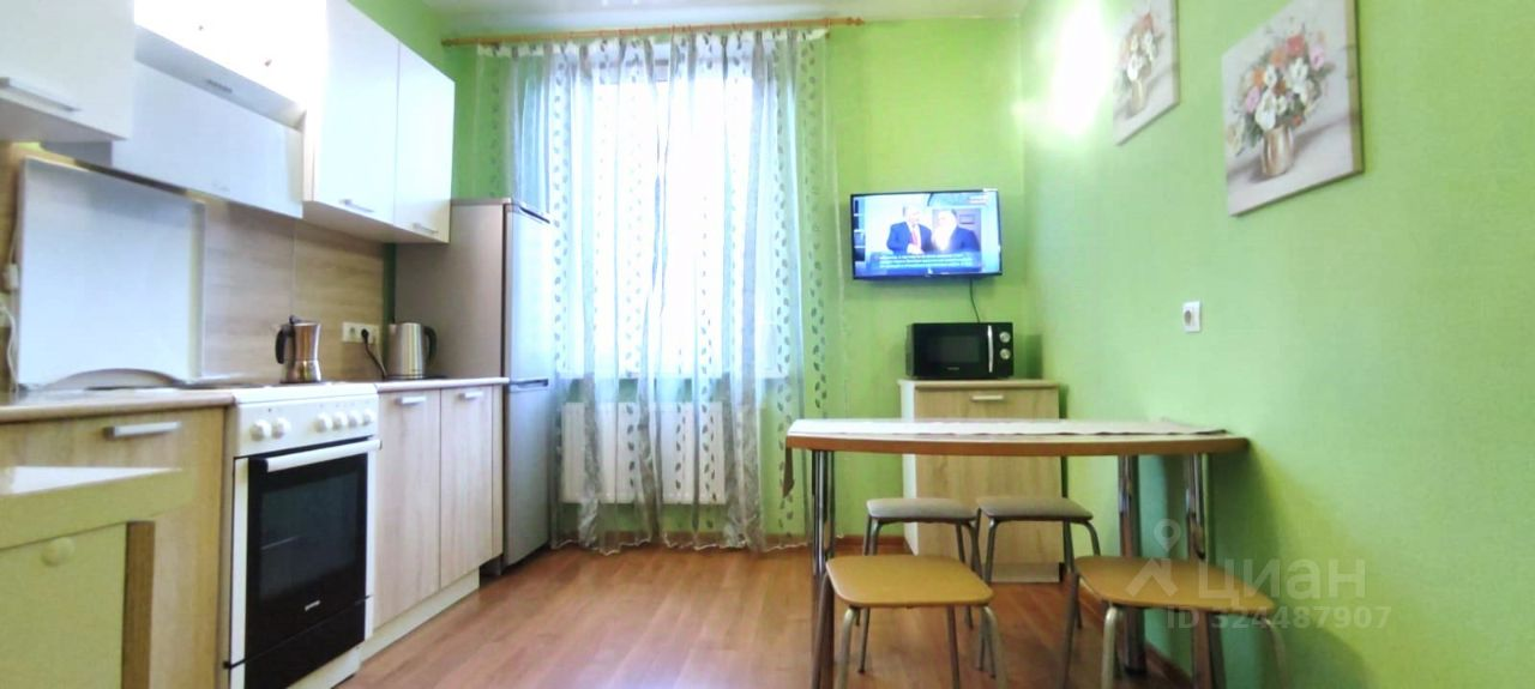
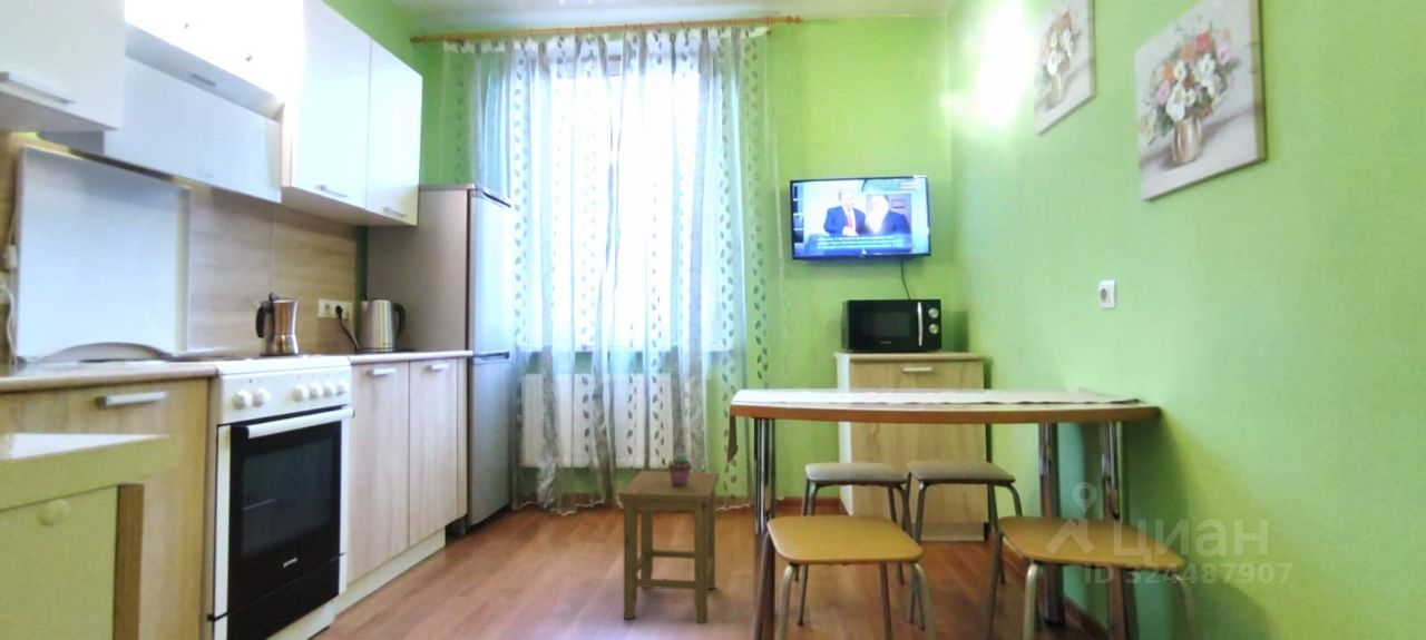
+ potted succulent [667,452,693,488]
+ stool [617,470,720,624]
